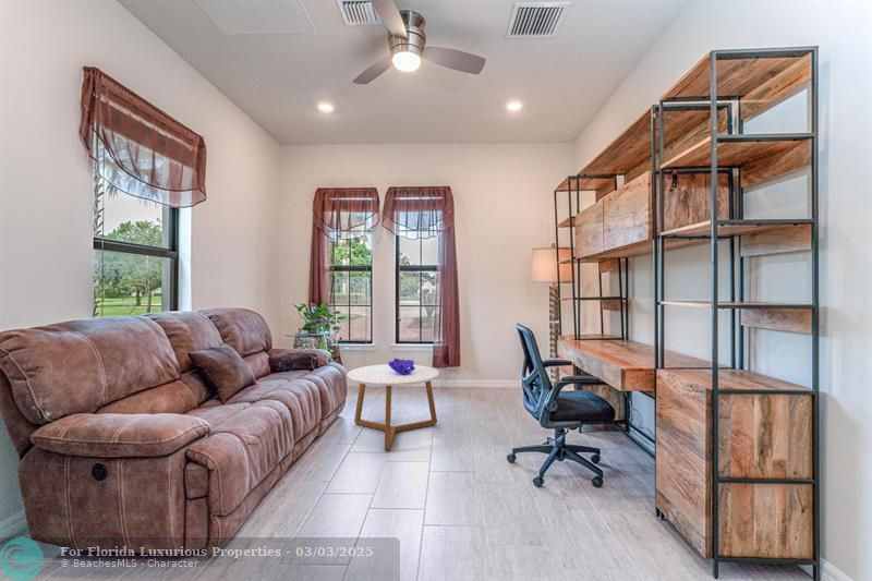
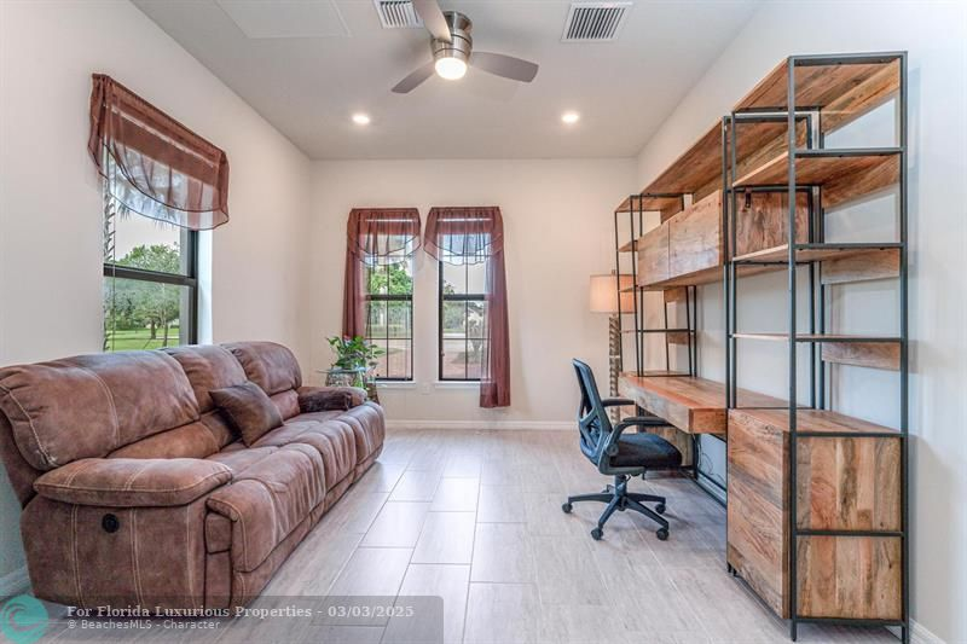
- decorative bowl [387,356,416,375]
- coffee table [346,363,440,451]
